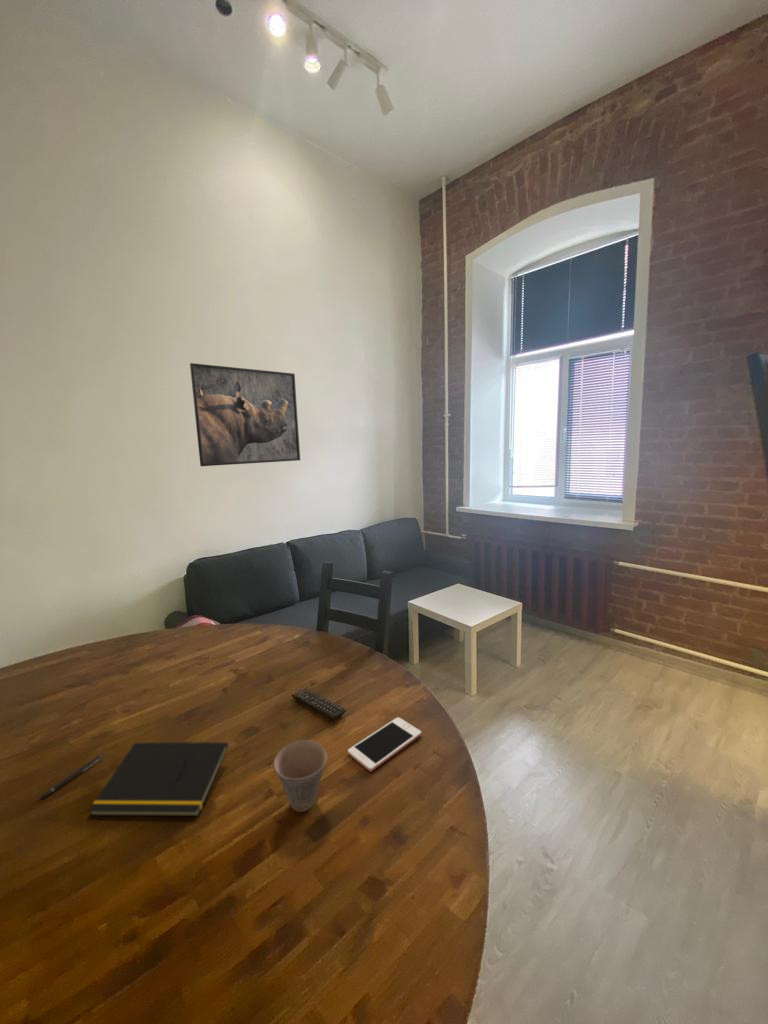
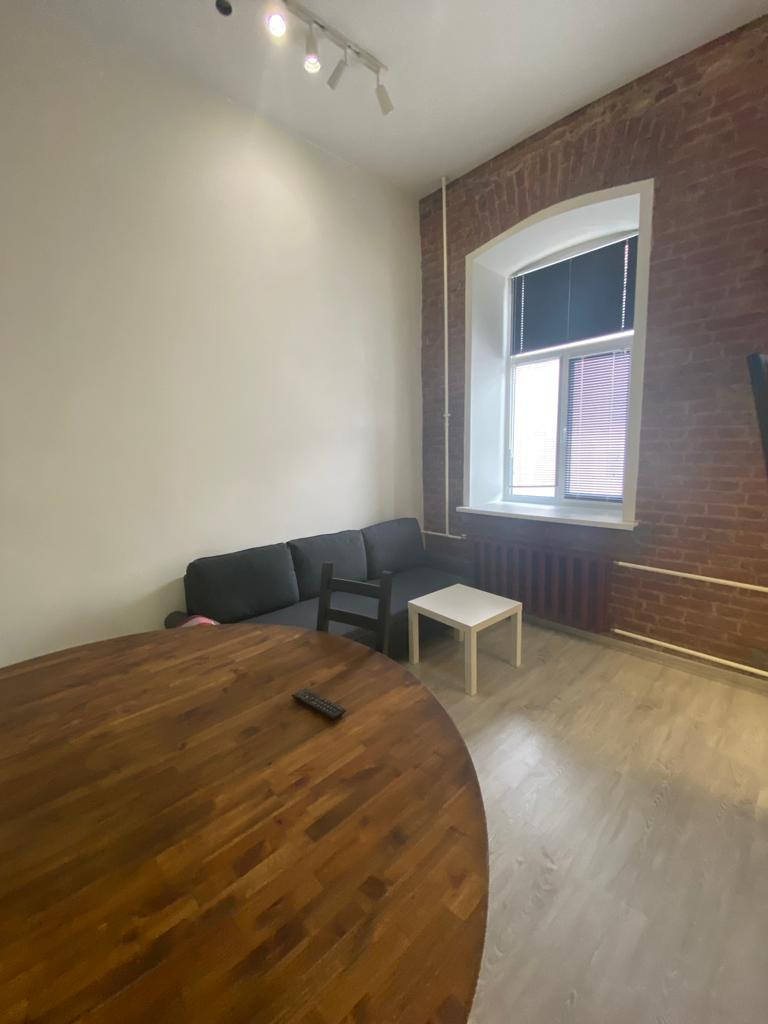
- notepad [87,741,229,817]
- cup [273,739,328,813]
- cell phone [347,716,422,772]
- pen [38,752,104,801]
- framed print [189,362,301,467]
